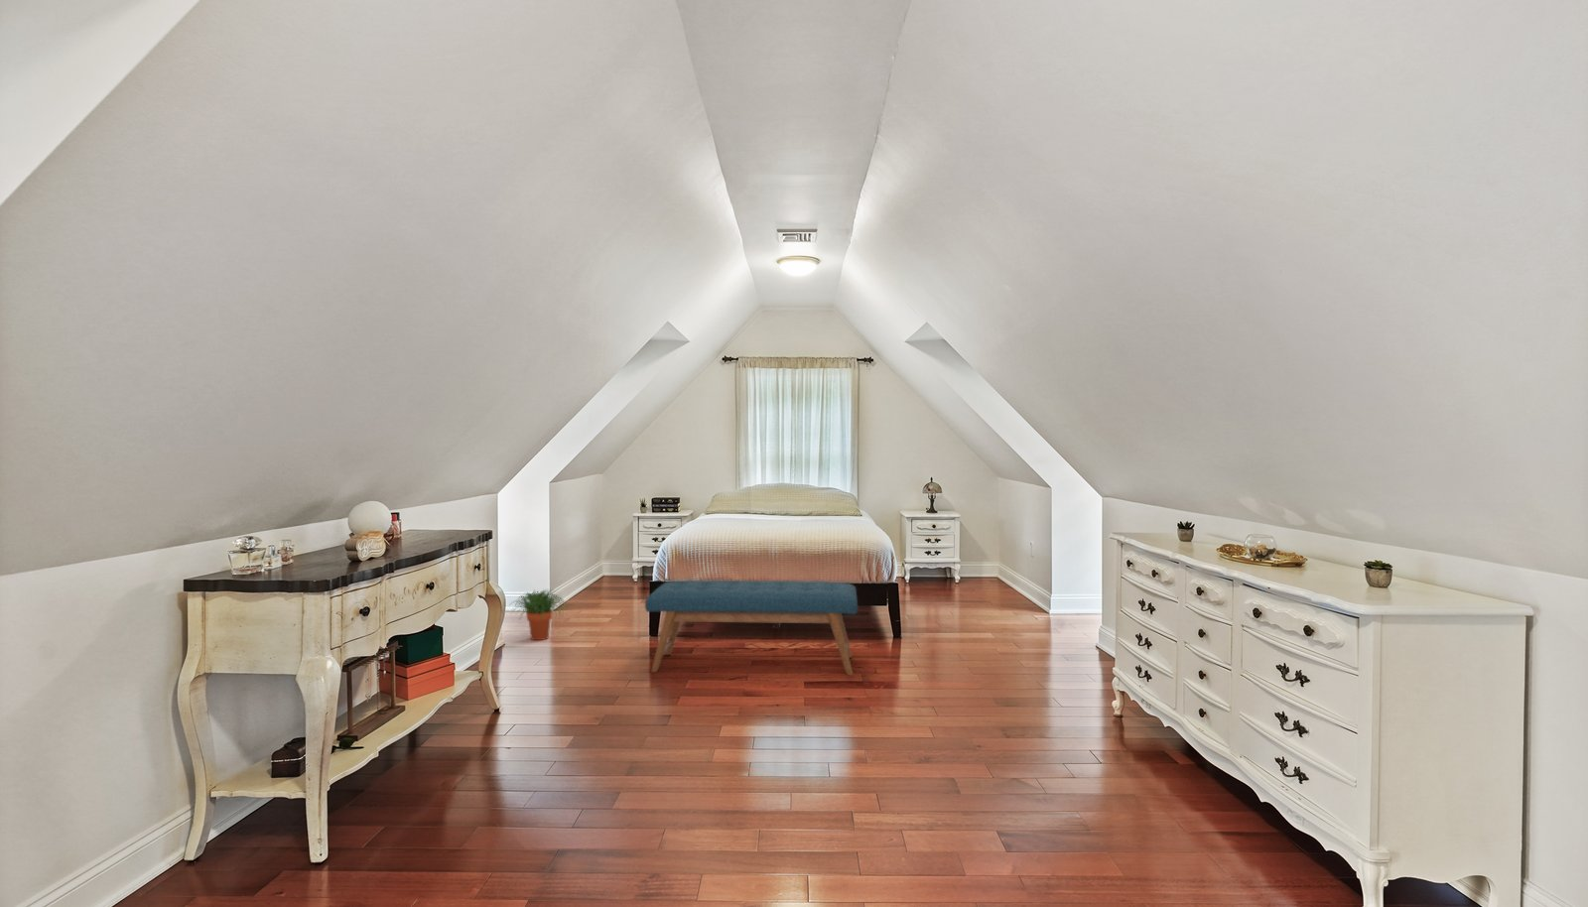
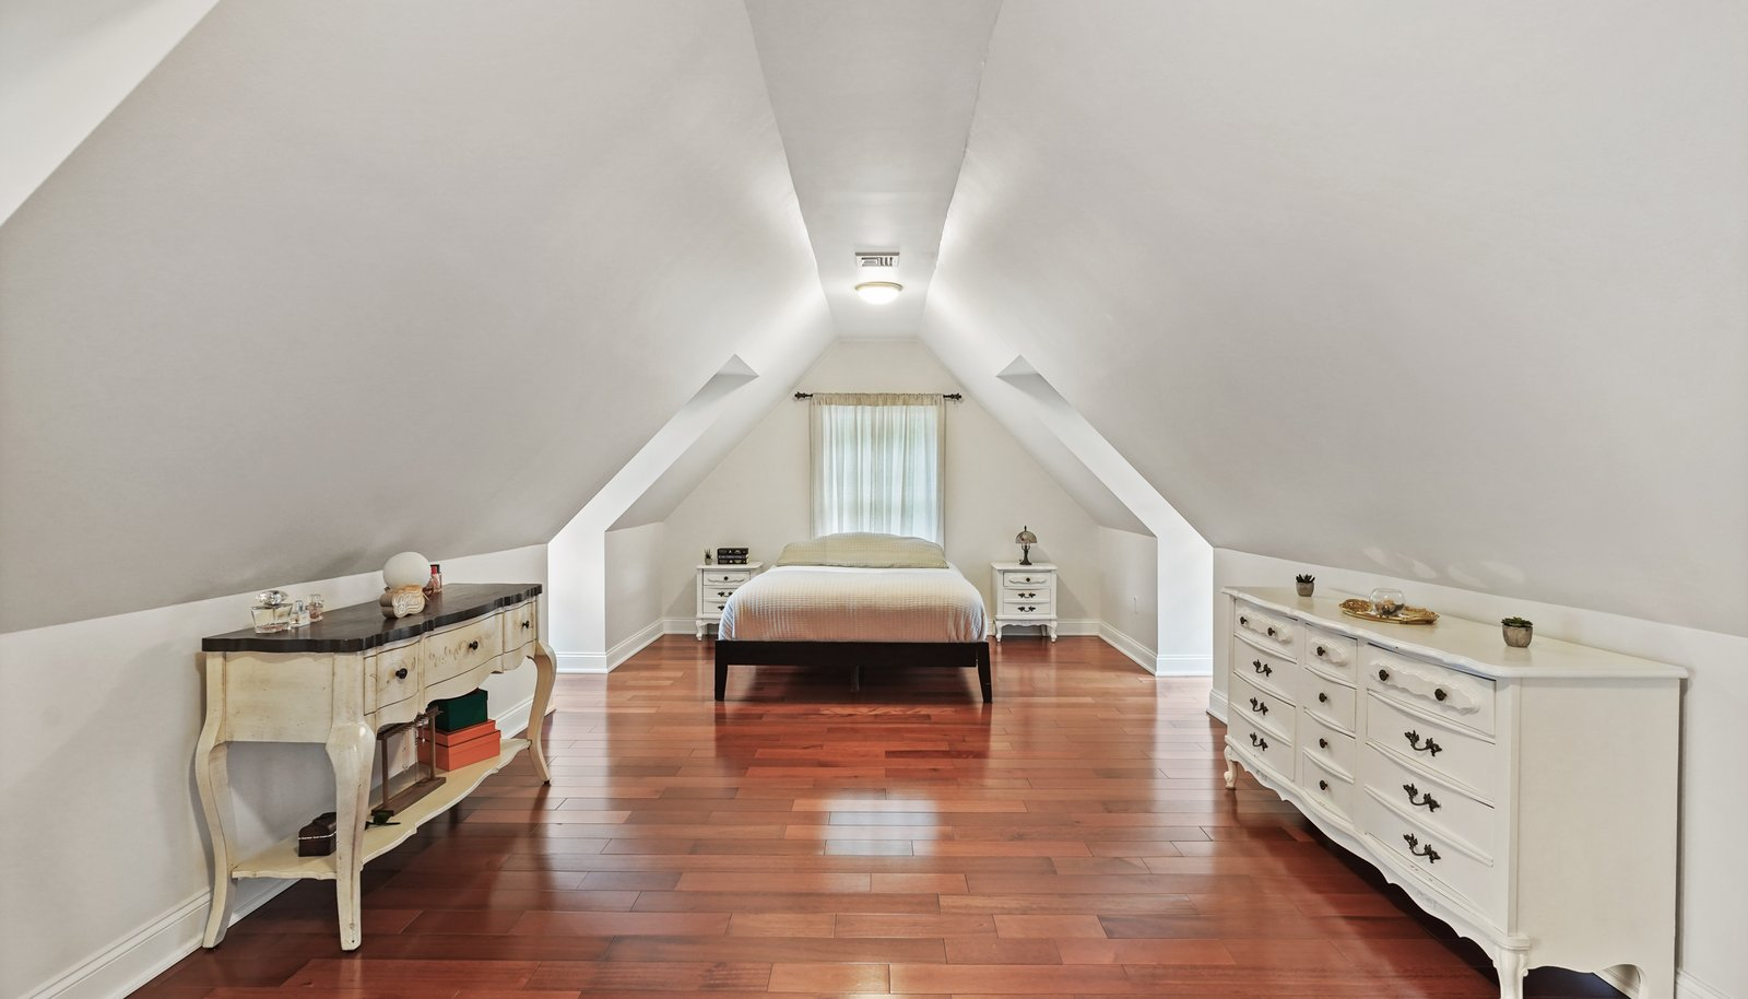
- potted plant [509,588,568,641]
- bench [645,580,858,677]
